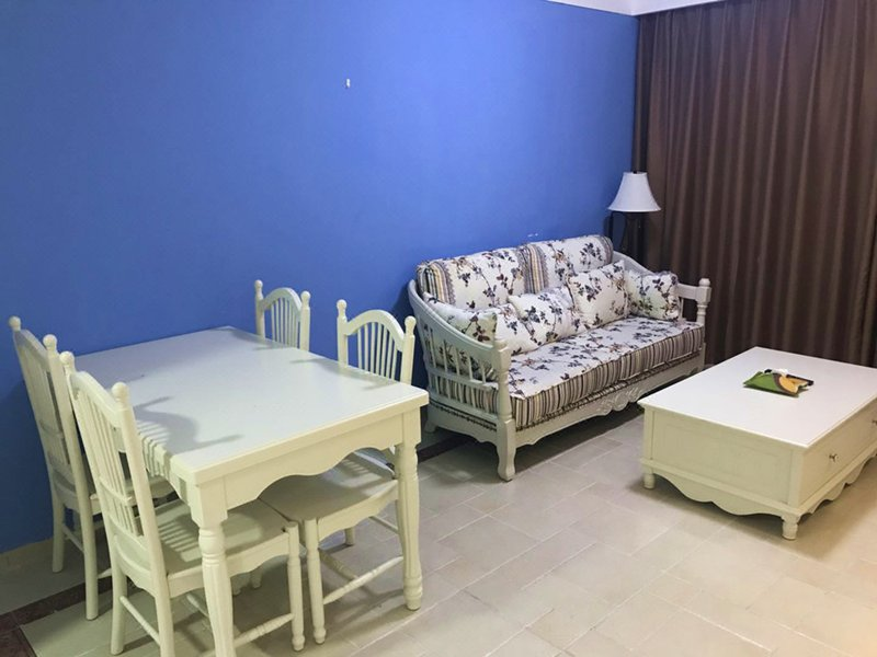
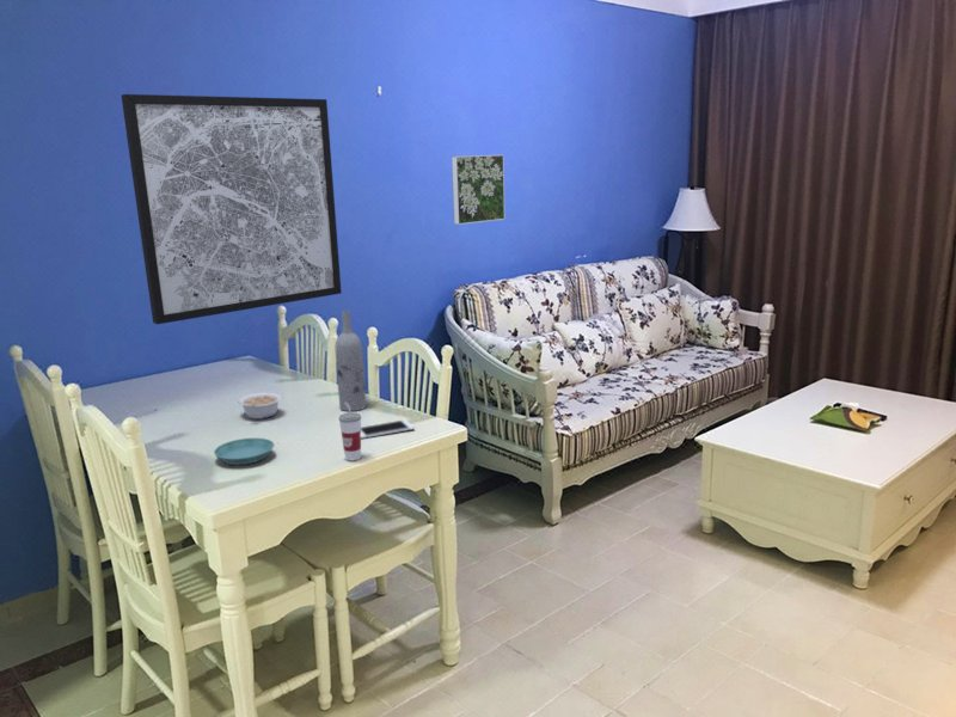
+ cell phone [361,418,416,440]
+ wine bottle [335,310,367,412]
+ legume [238,391,283,421]
+ cup [338,403,362,461]
+ saucer [213,437,275,466]
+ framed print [451,154,507,226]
+ wall art [120,93,343,325]
